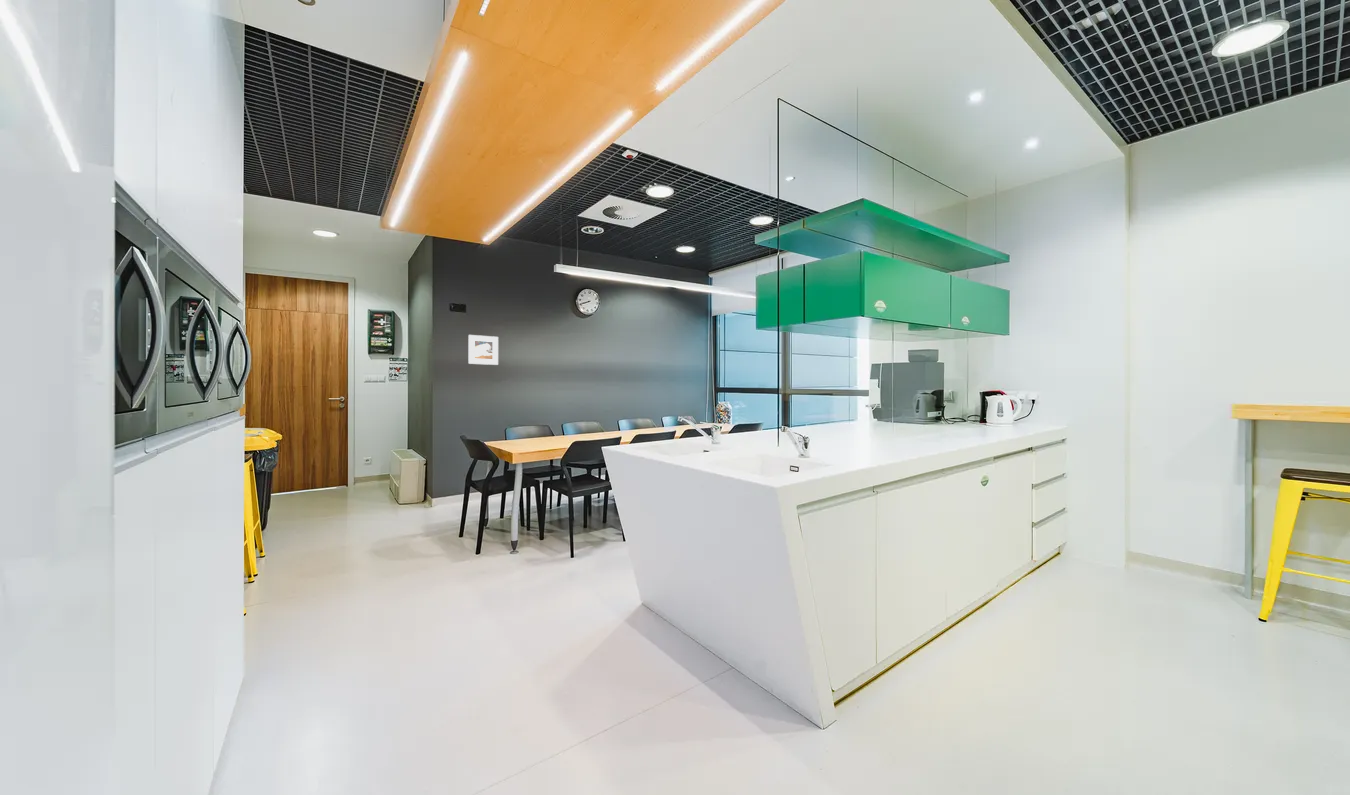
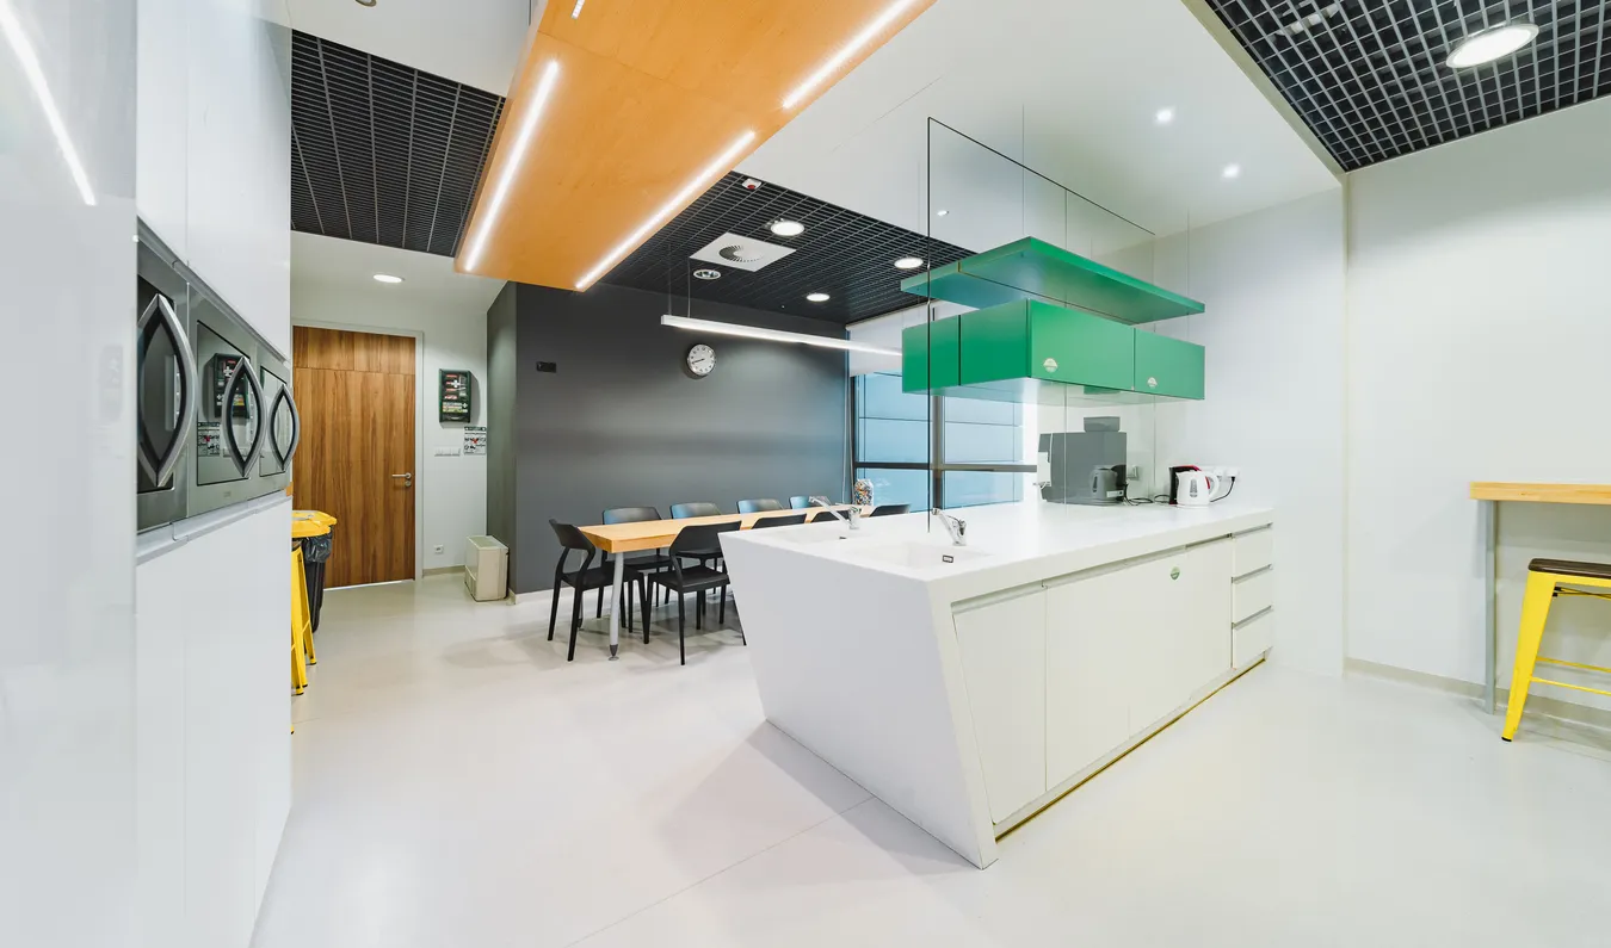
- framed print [467,334,499,366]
